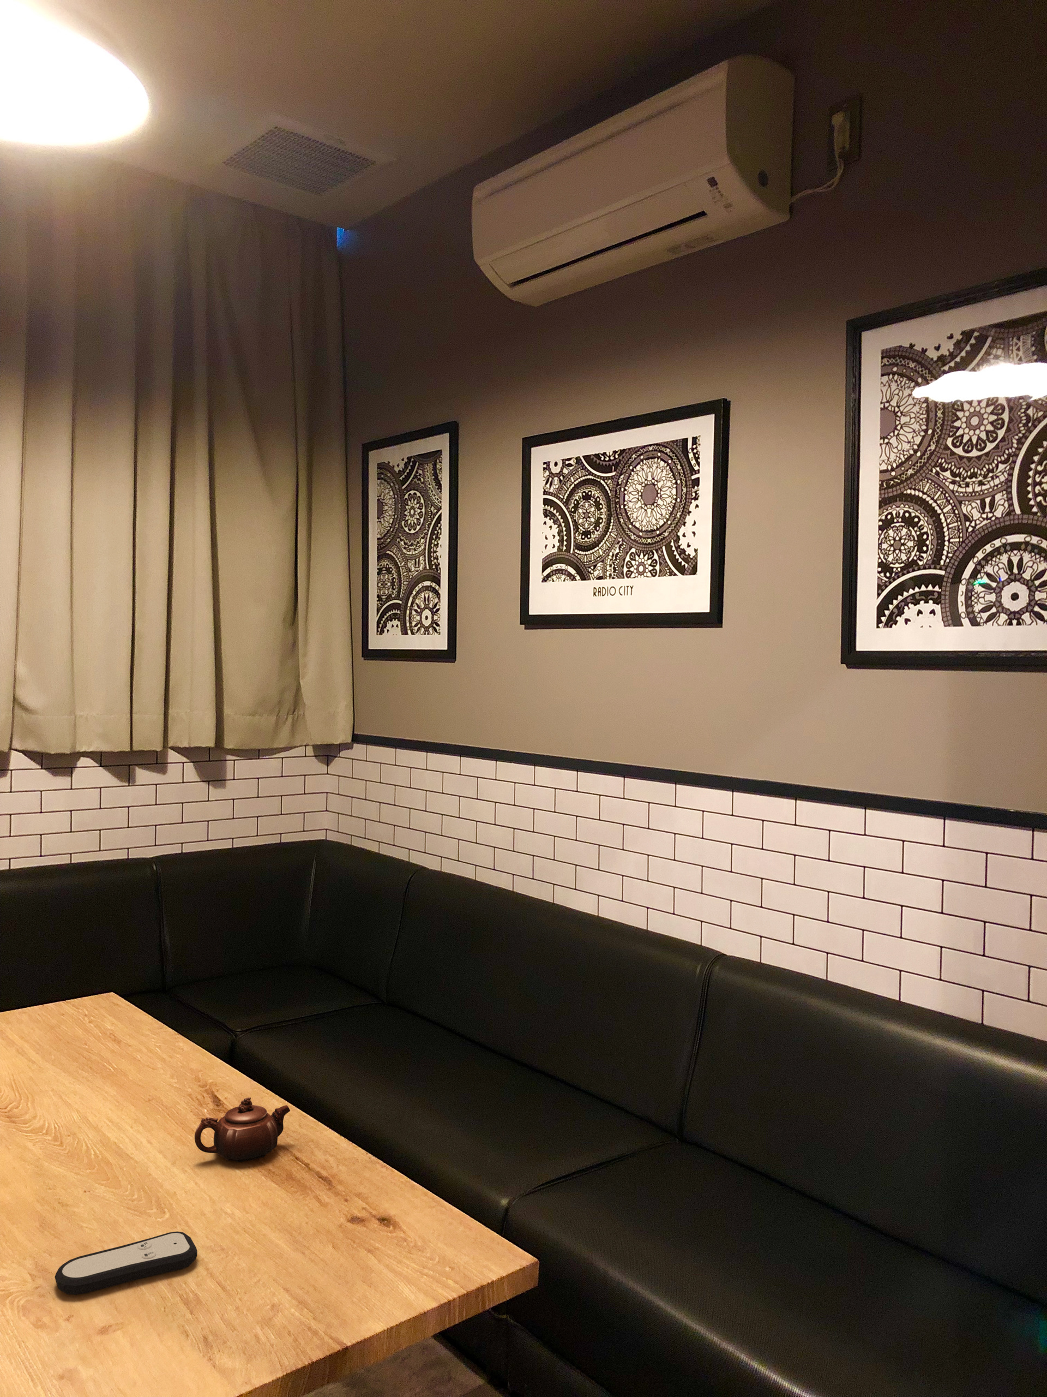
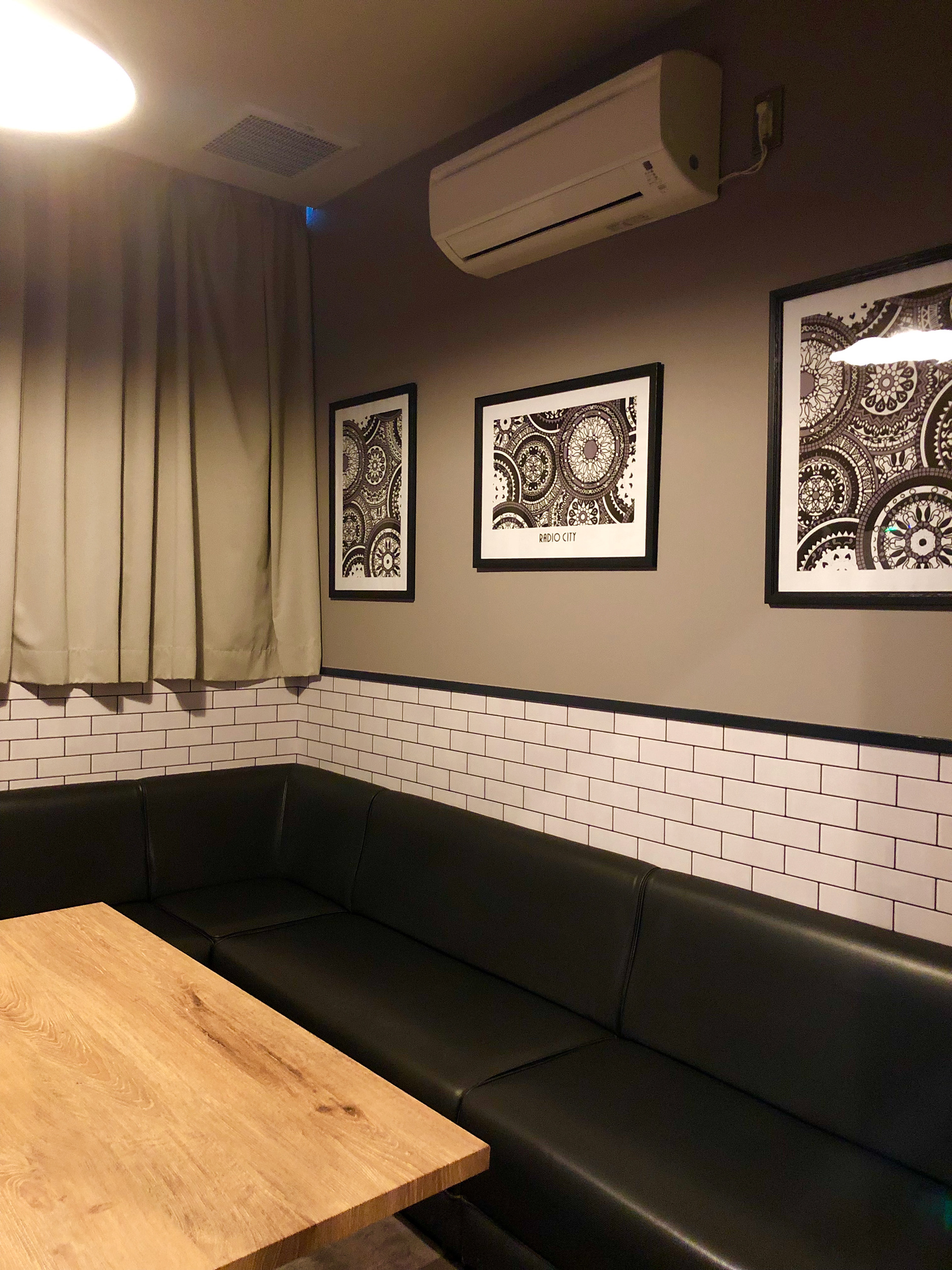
- remote control [55,1231,198,1296]
- teapot [195,1097,290,1163]
